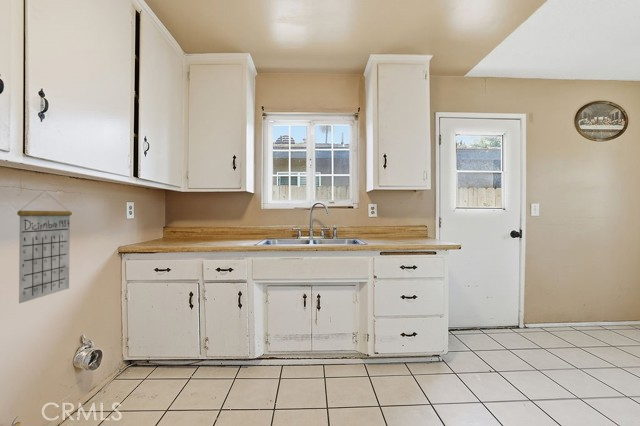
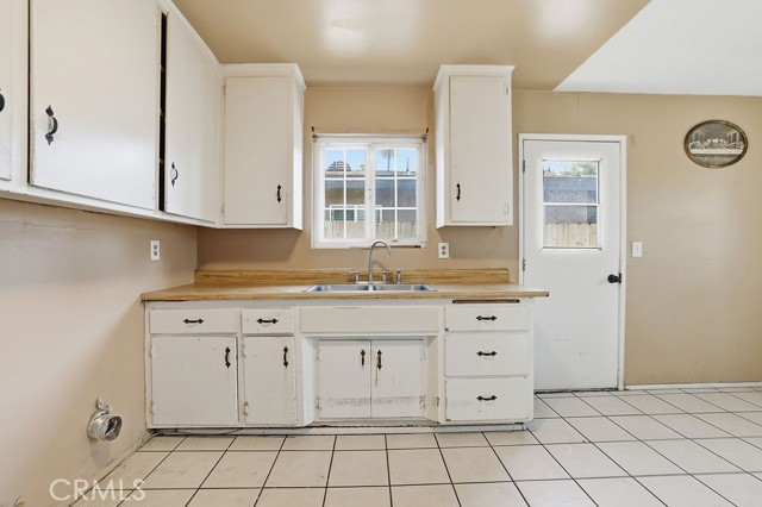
- calendar [16,190,73,305]
